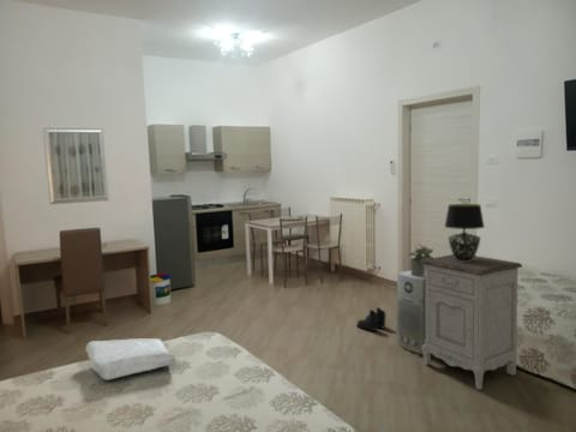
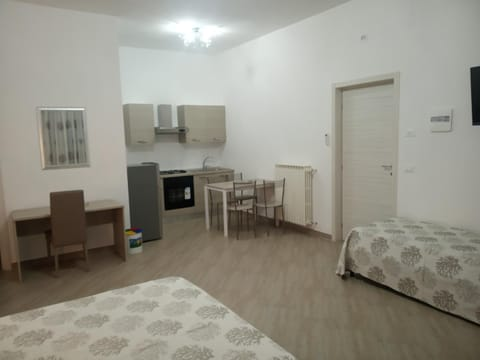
- table lamp [444,203,486,262]
- air purifier [395,269,426,355]
- nightstand [421,253,523,391]
- soap bar [85,337,176,382]
- boots [355,306,388,332]
- potted plant [408,242,434,276]
